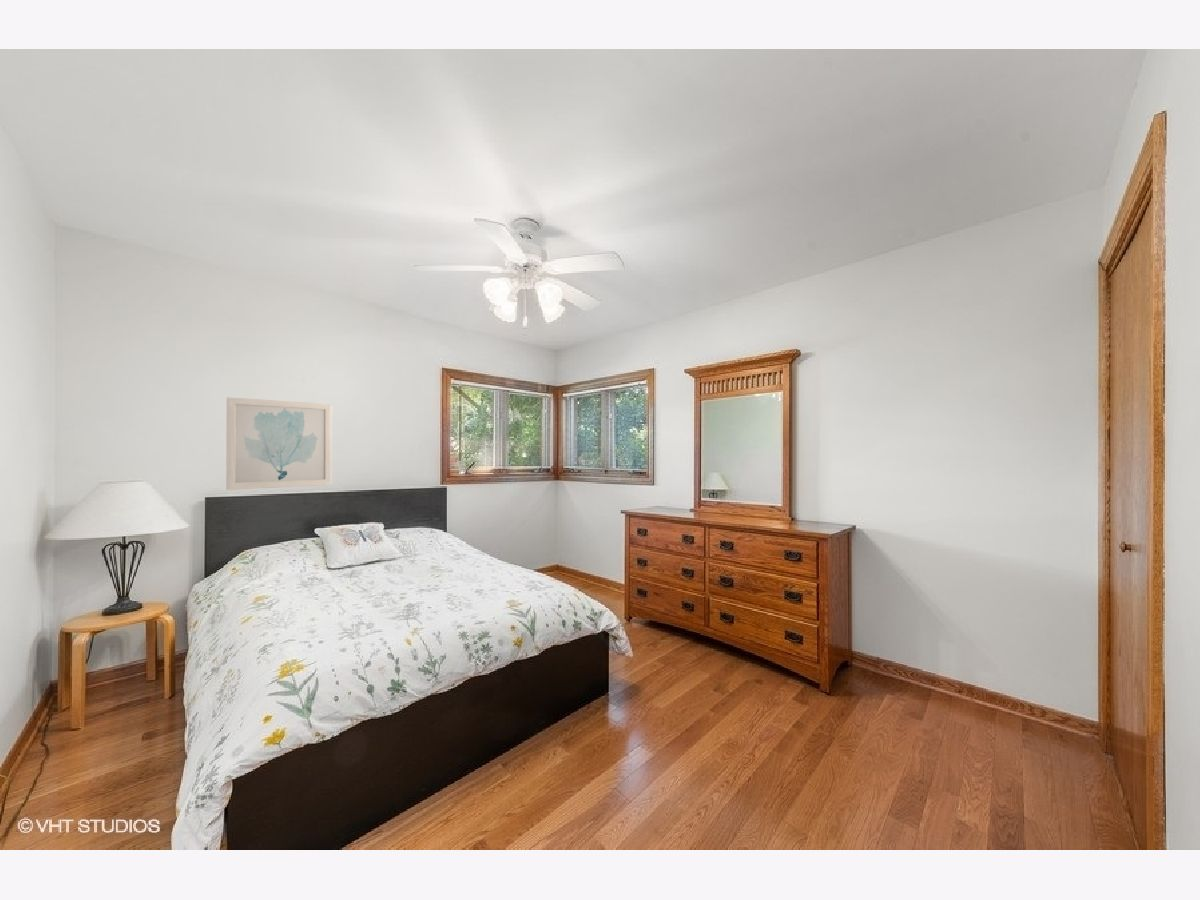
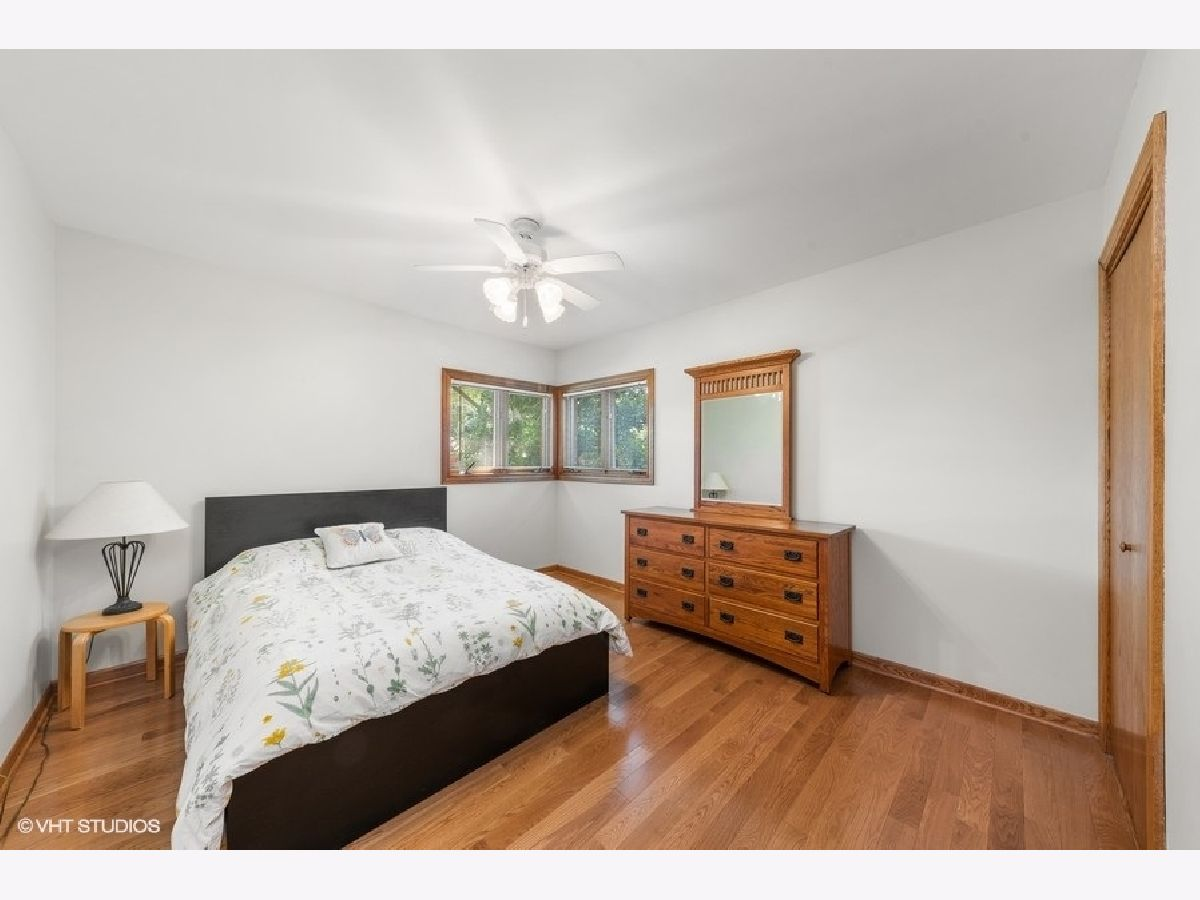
- wall art [225,396,333,491]
